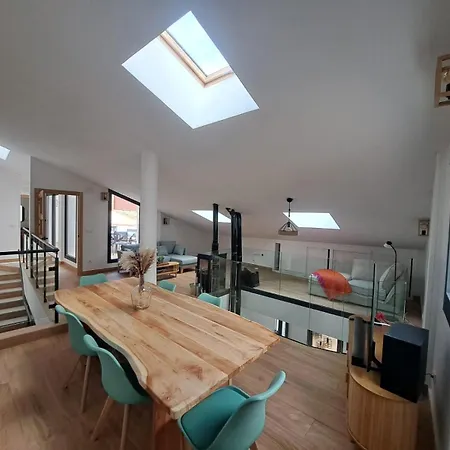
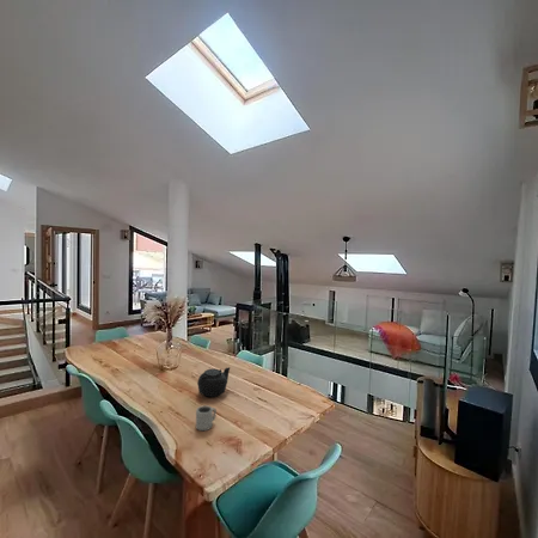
+ teapot [196,366,231,398]
+ cup [195,404,218,432]
